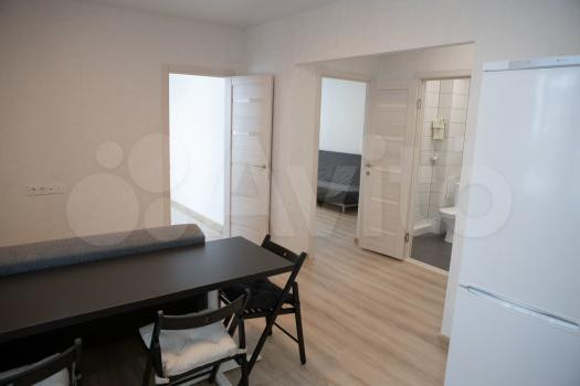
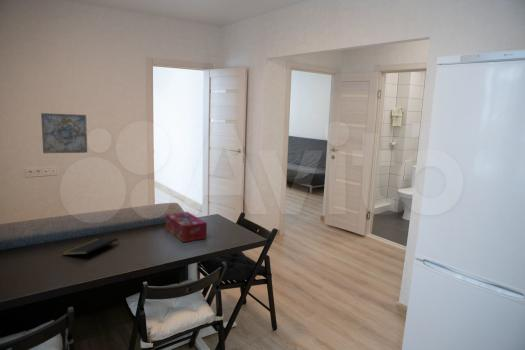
+ notepad [61,237,120,256]
+ tissue box [165,211,208,243]
+ wall art [40,112,88,154]
